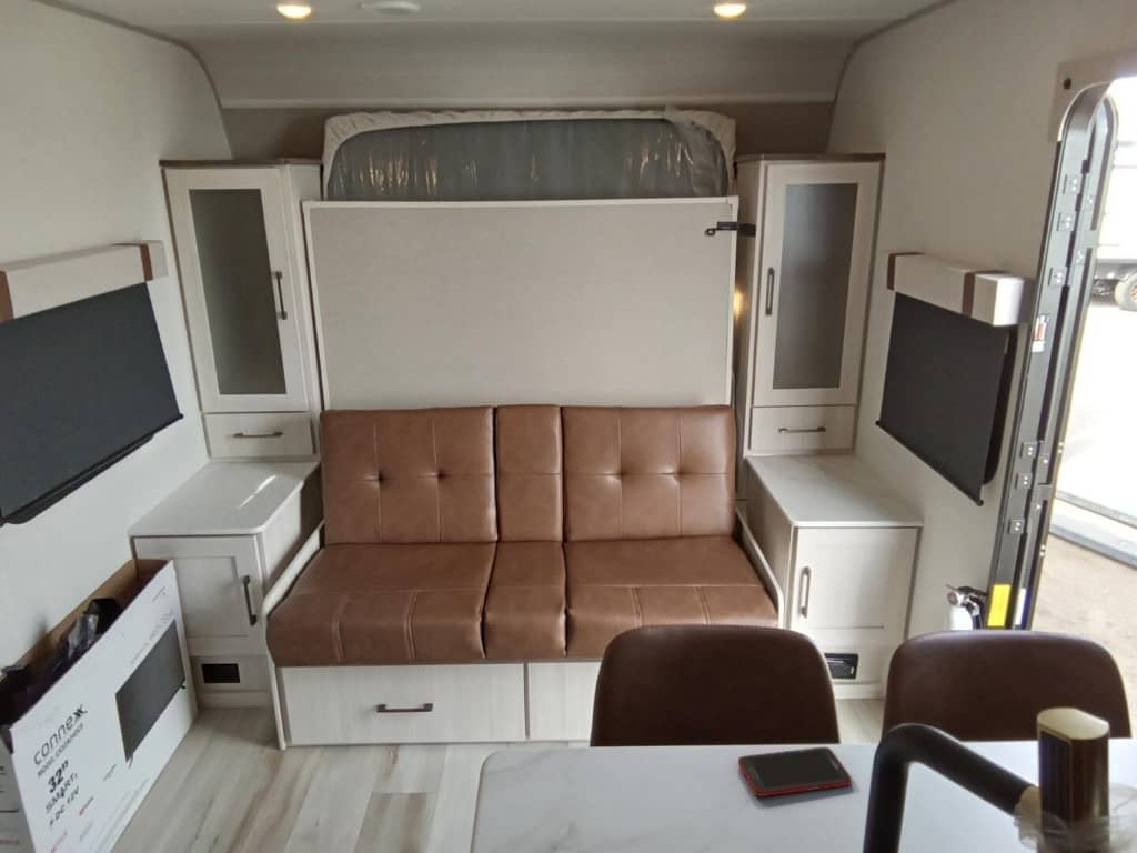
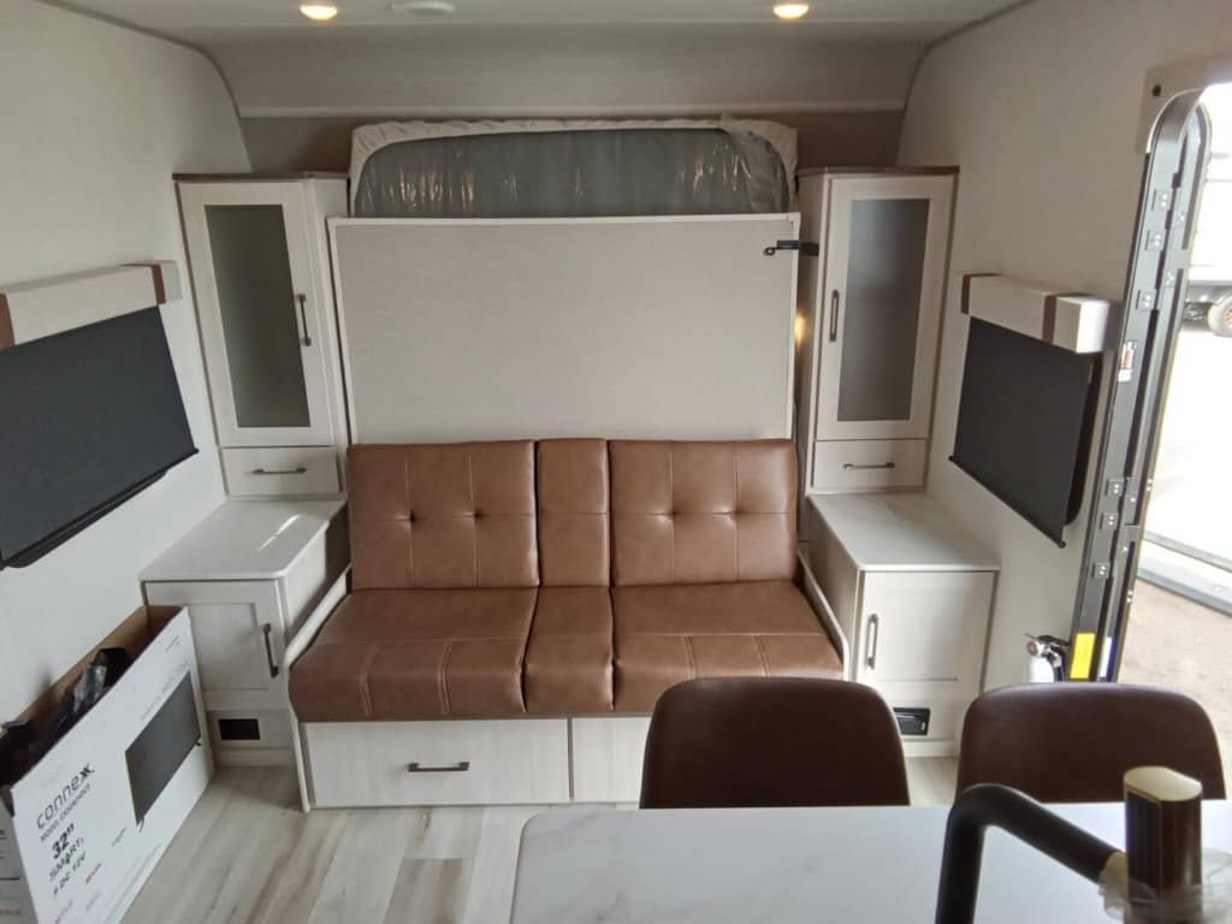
- cell phone [737,746,853,797]
